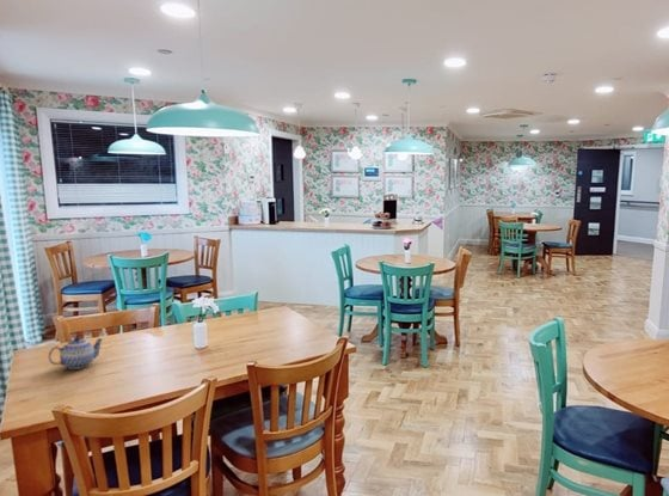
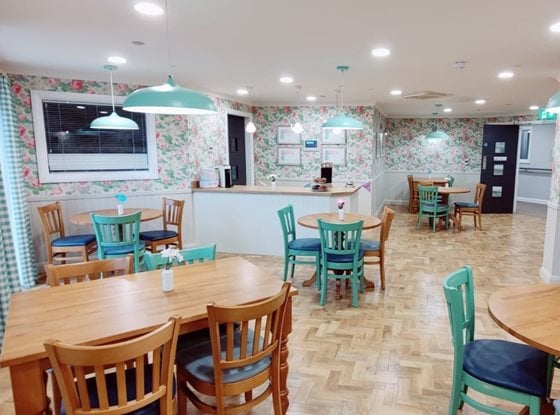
- teapot [48,335,104,371]
